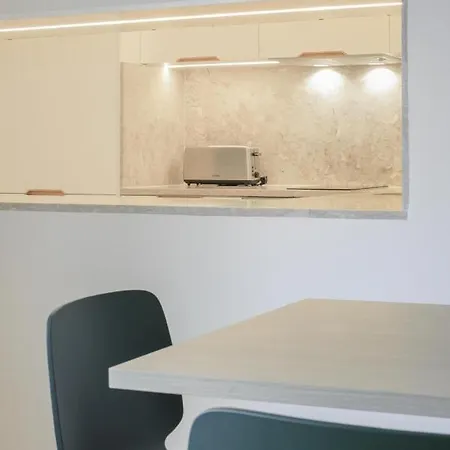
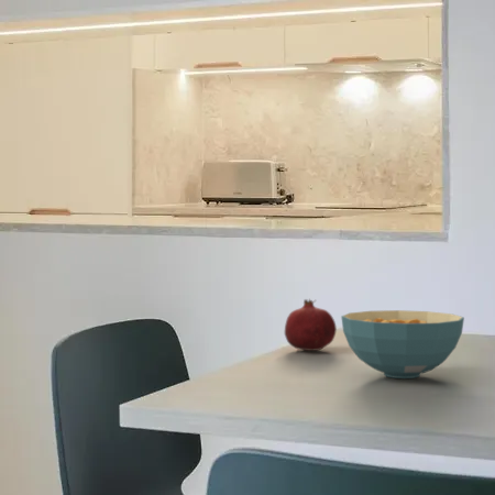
+ cereal bowl [340,309,465,380]
+ fruit [284,298,338,352]
